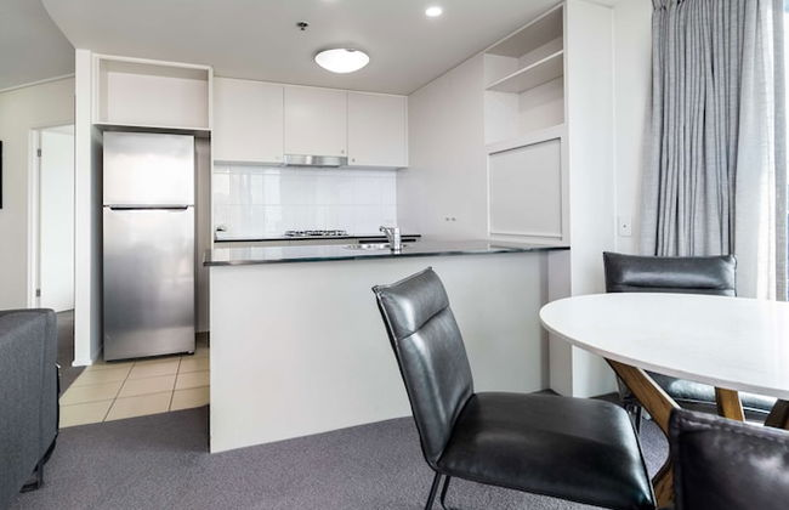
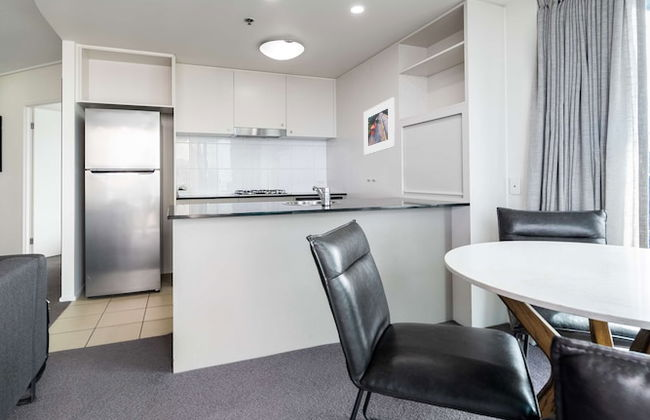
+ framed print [363,97,396,156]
